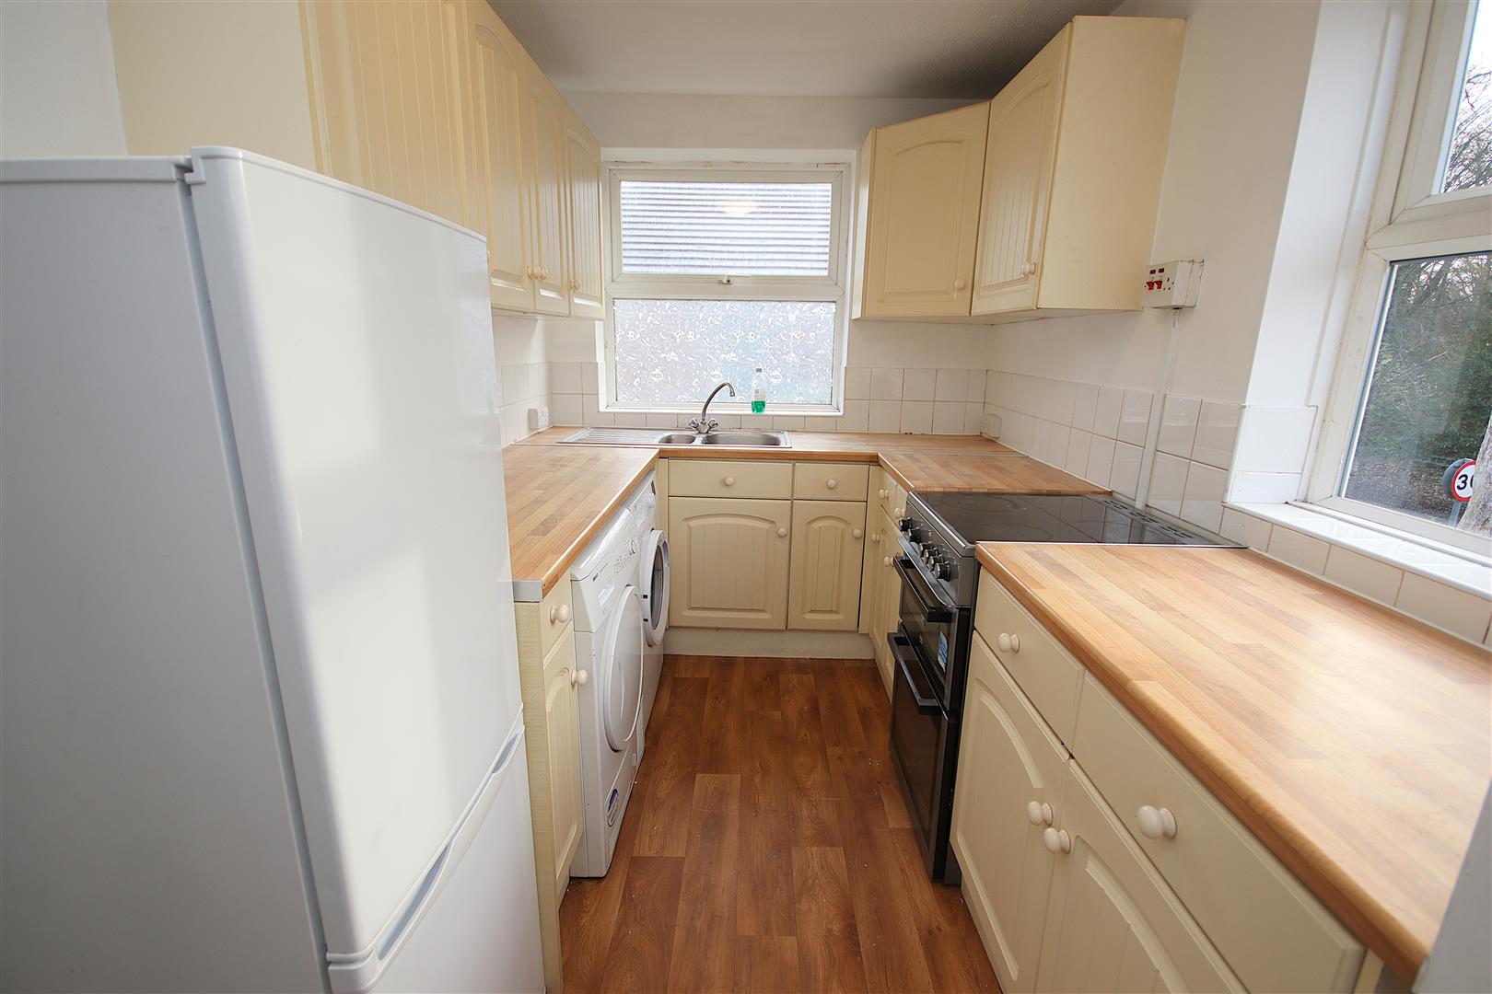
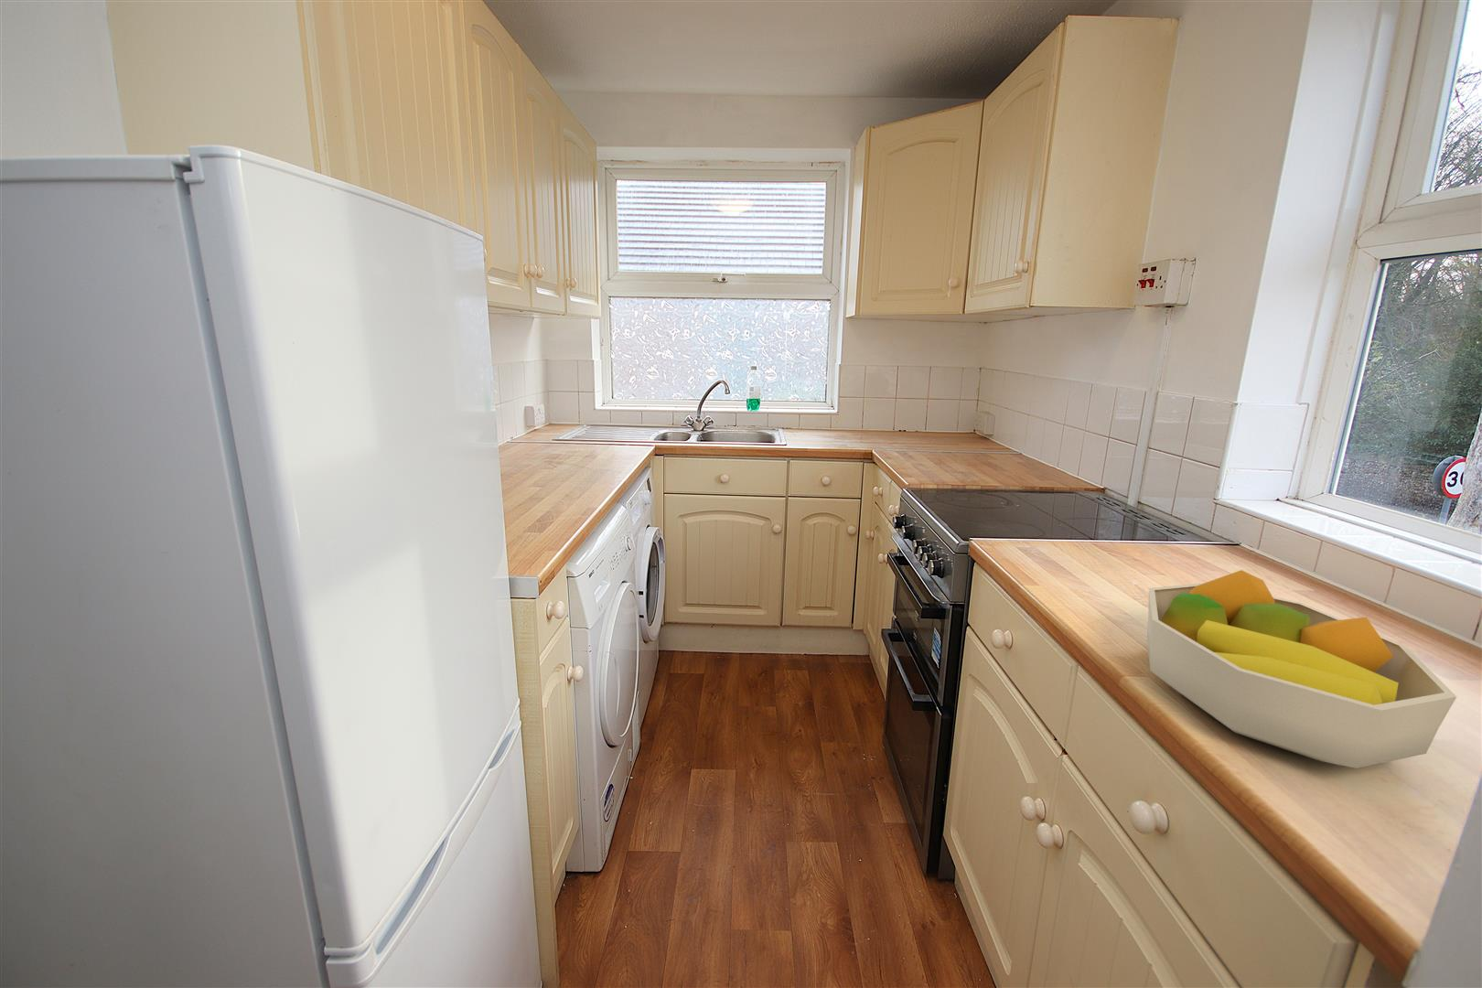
+ fruit bowl [1147,569,1458,770]
